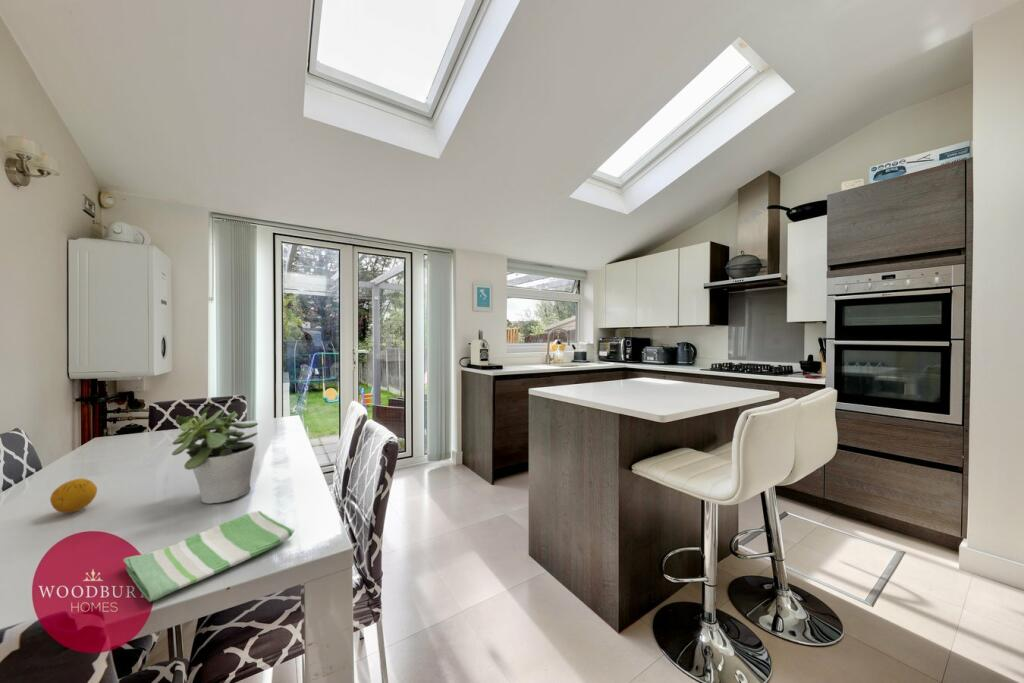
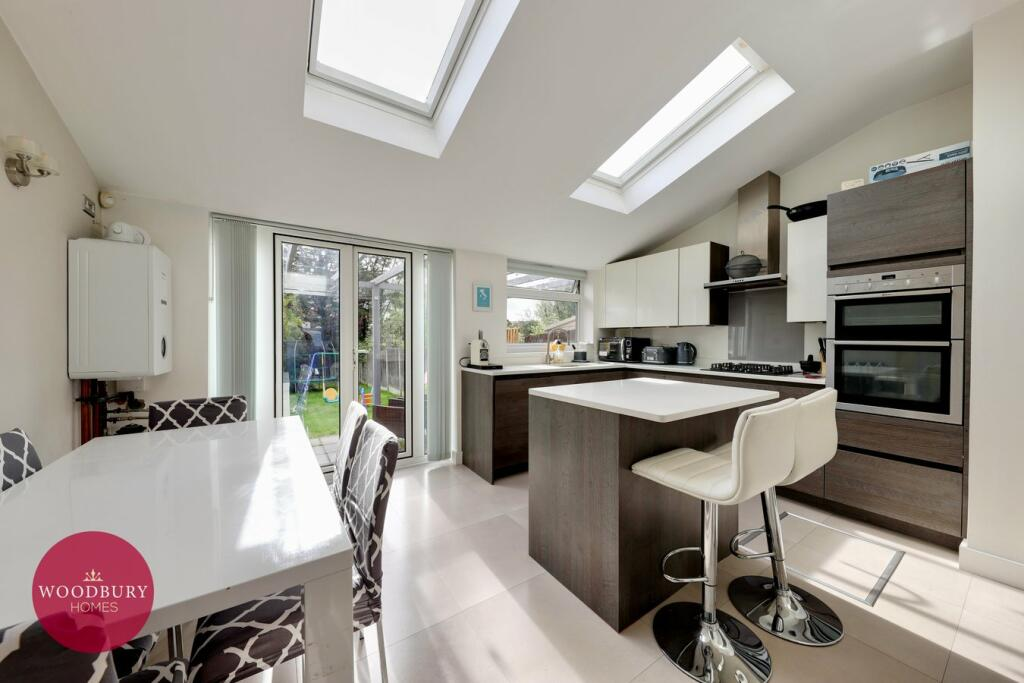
- fruit [49,477,98,514]
- potted plant [171,405,259,505]
- dish towel [122,510,295,603]
